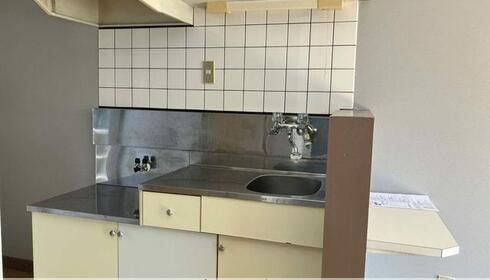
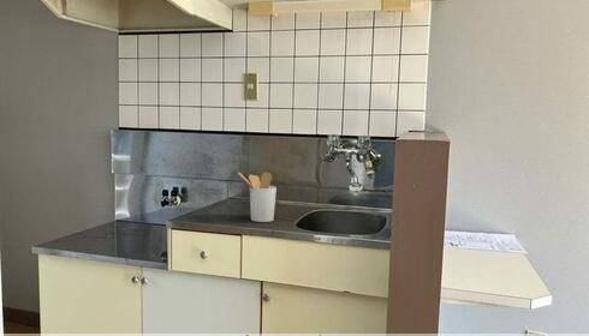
+ utensil holder [237,172,278,223]
